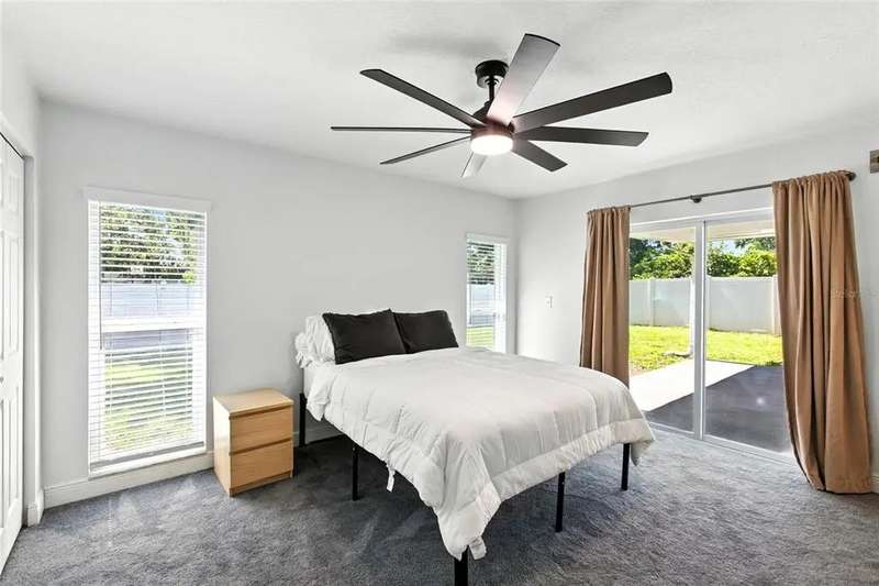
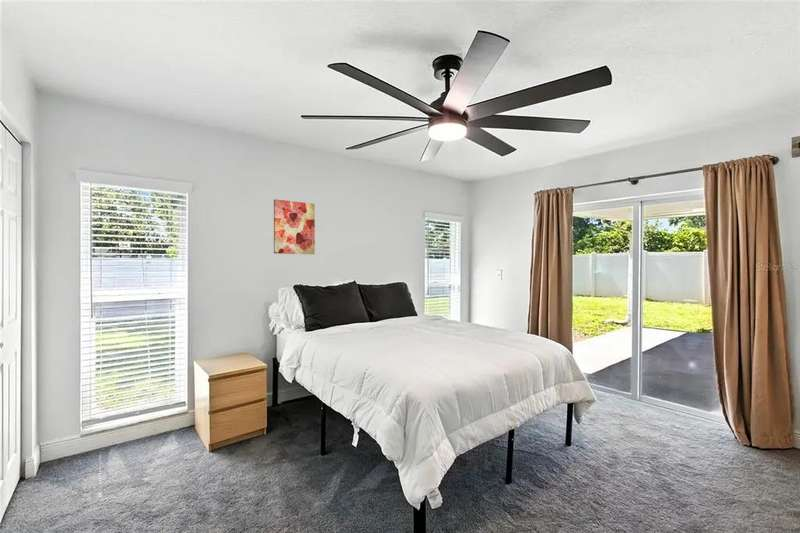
+ wall art [273,198,316,255]
